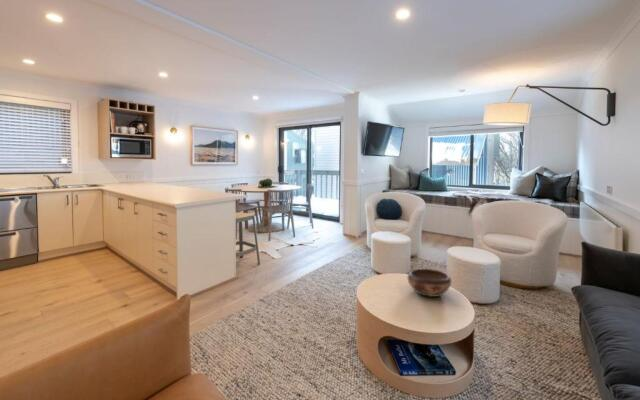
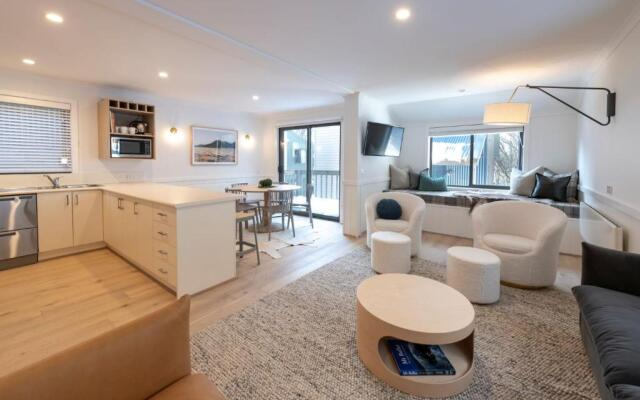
- decorative bowl [407,268,452,298]
